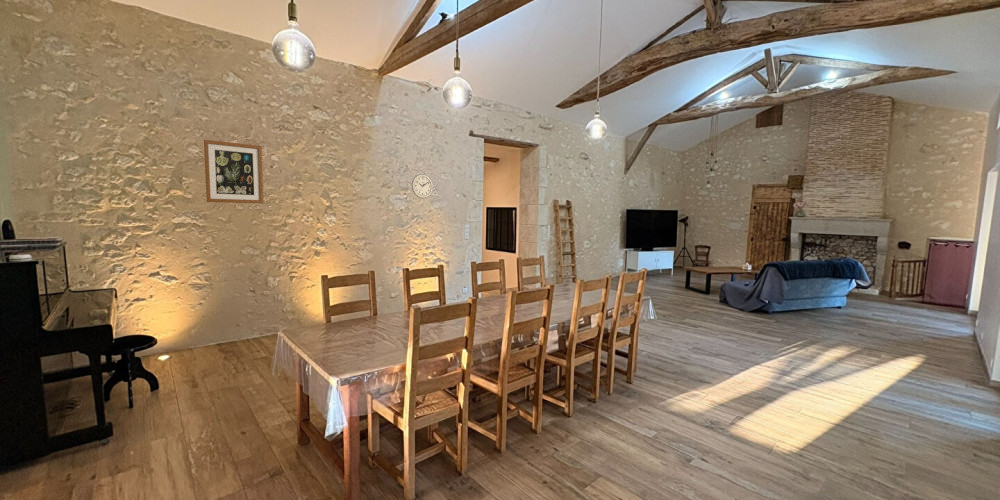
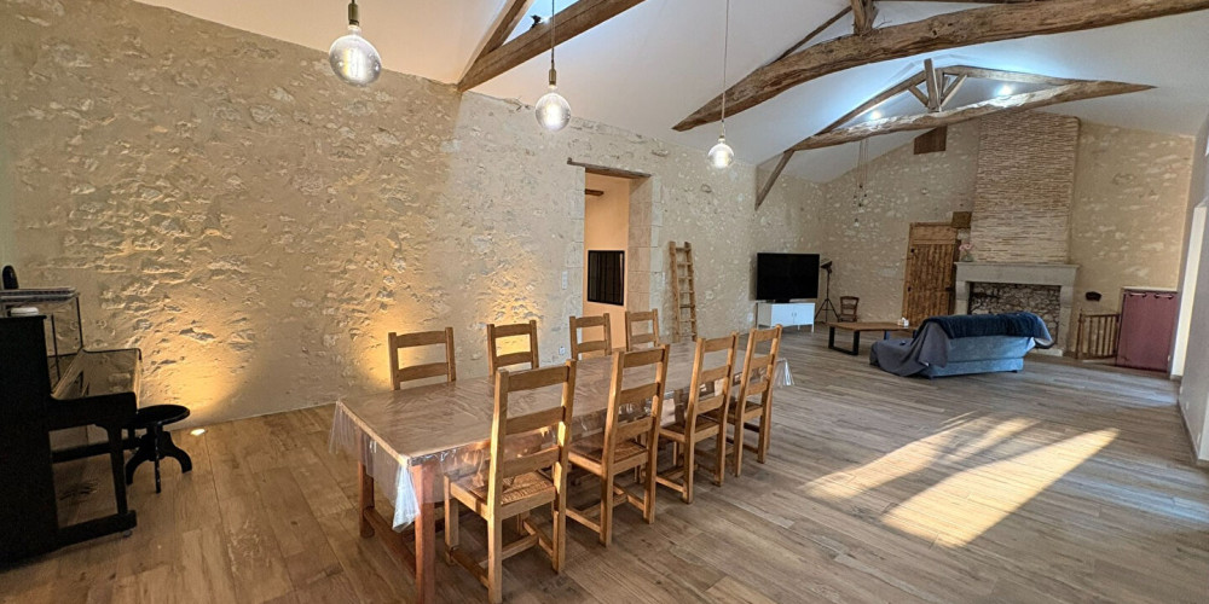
- wall art [203,139,265,204]
- wall clock [411,173,434,199]
